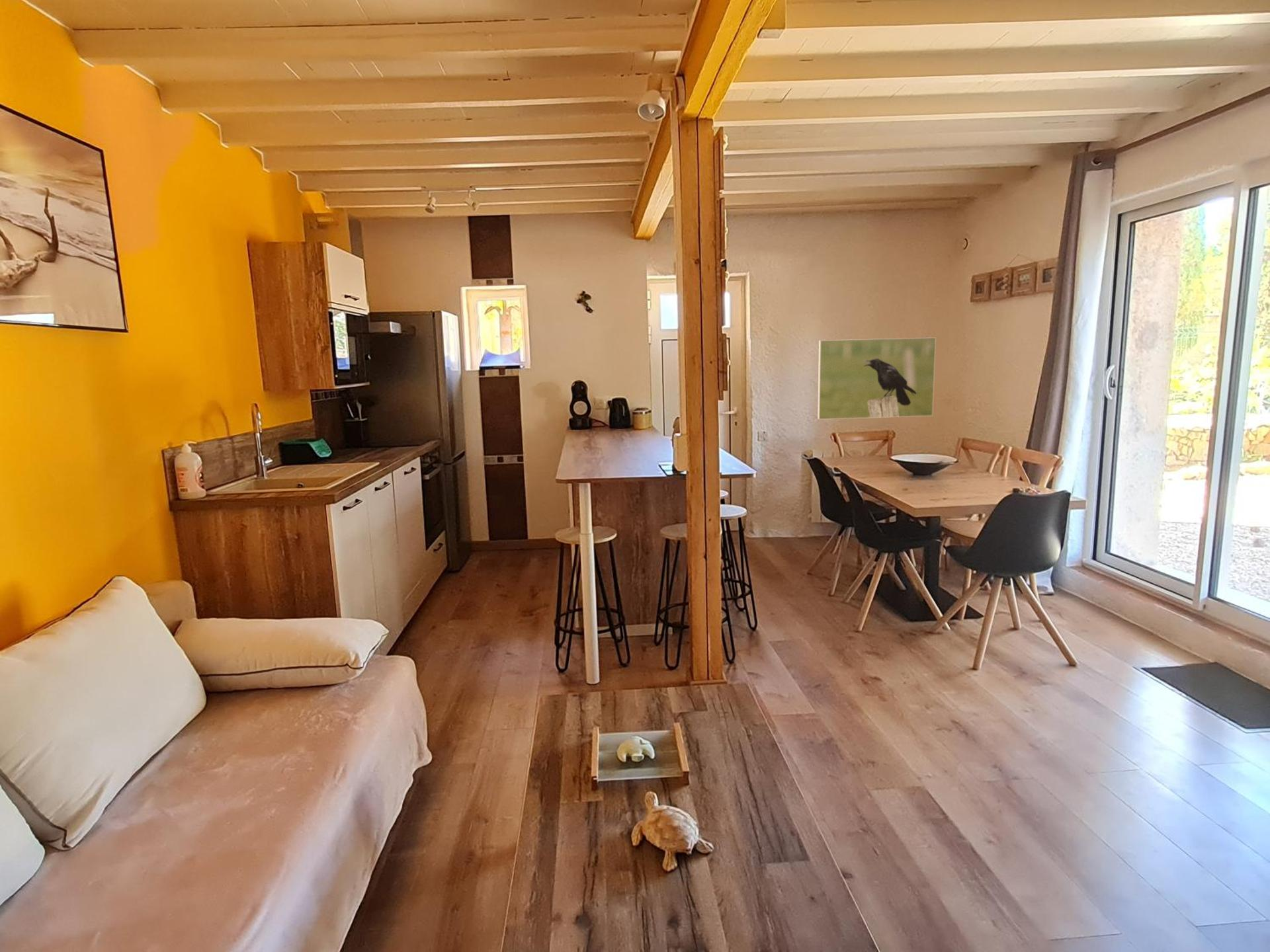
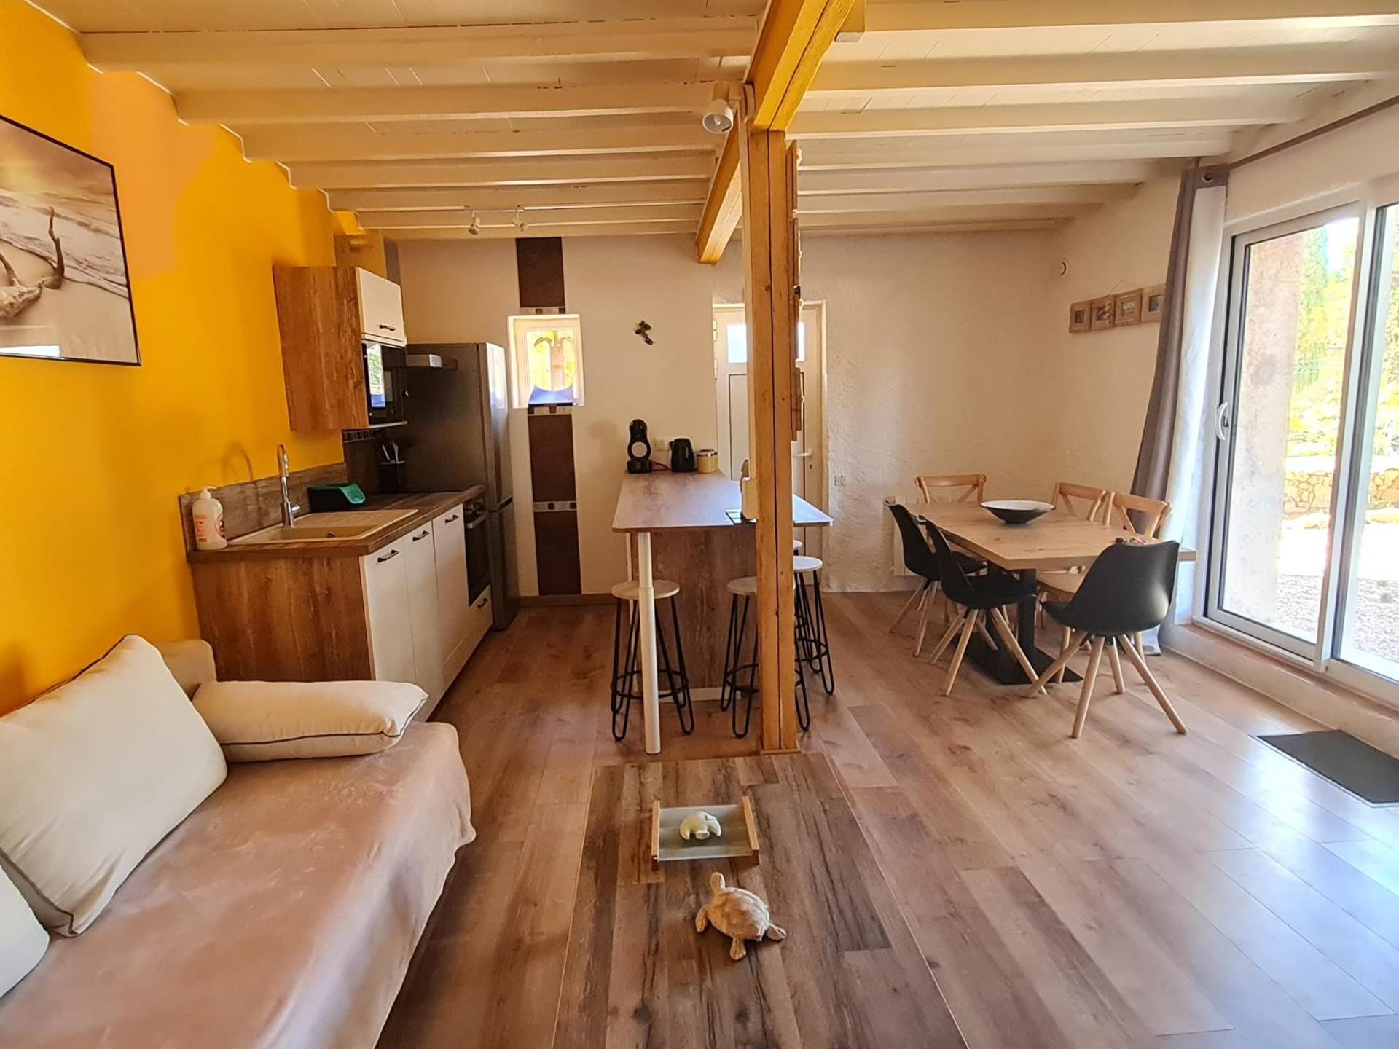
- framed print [817,337,937,420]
